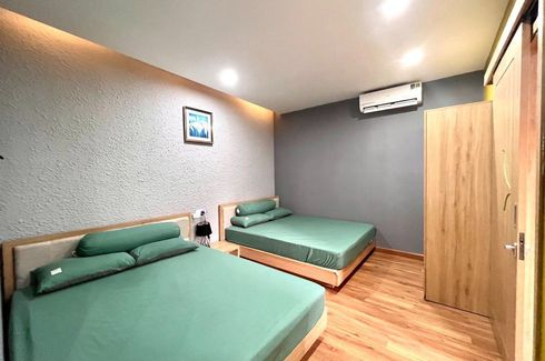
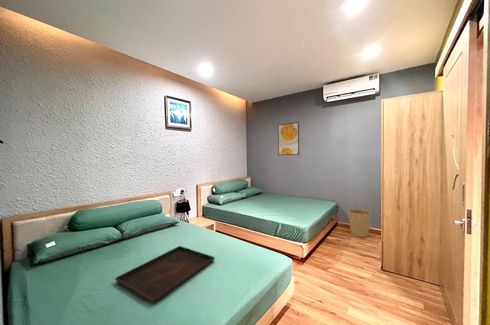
+ basket [347,205,372,239]
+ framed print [277,121,300,156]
+ serving tray [114,245,216,306]
